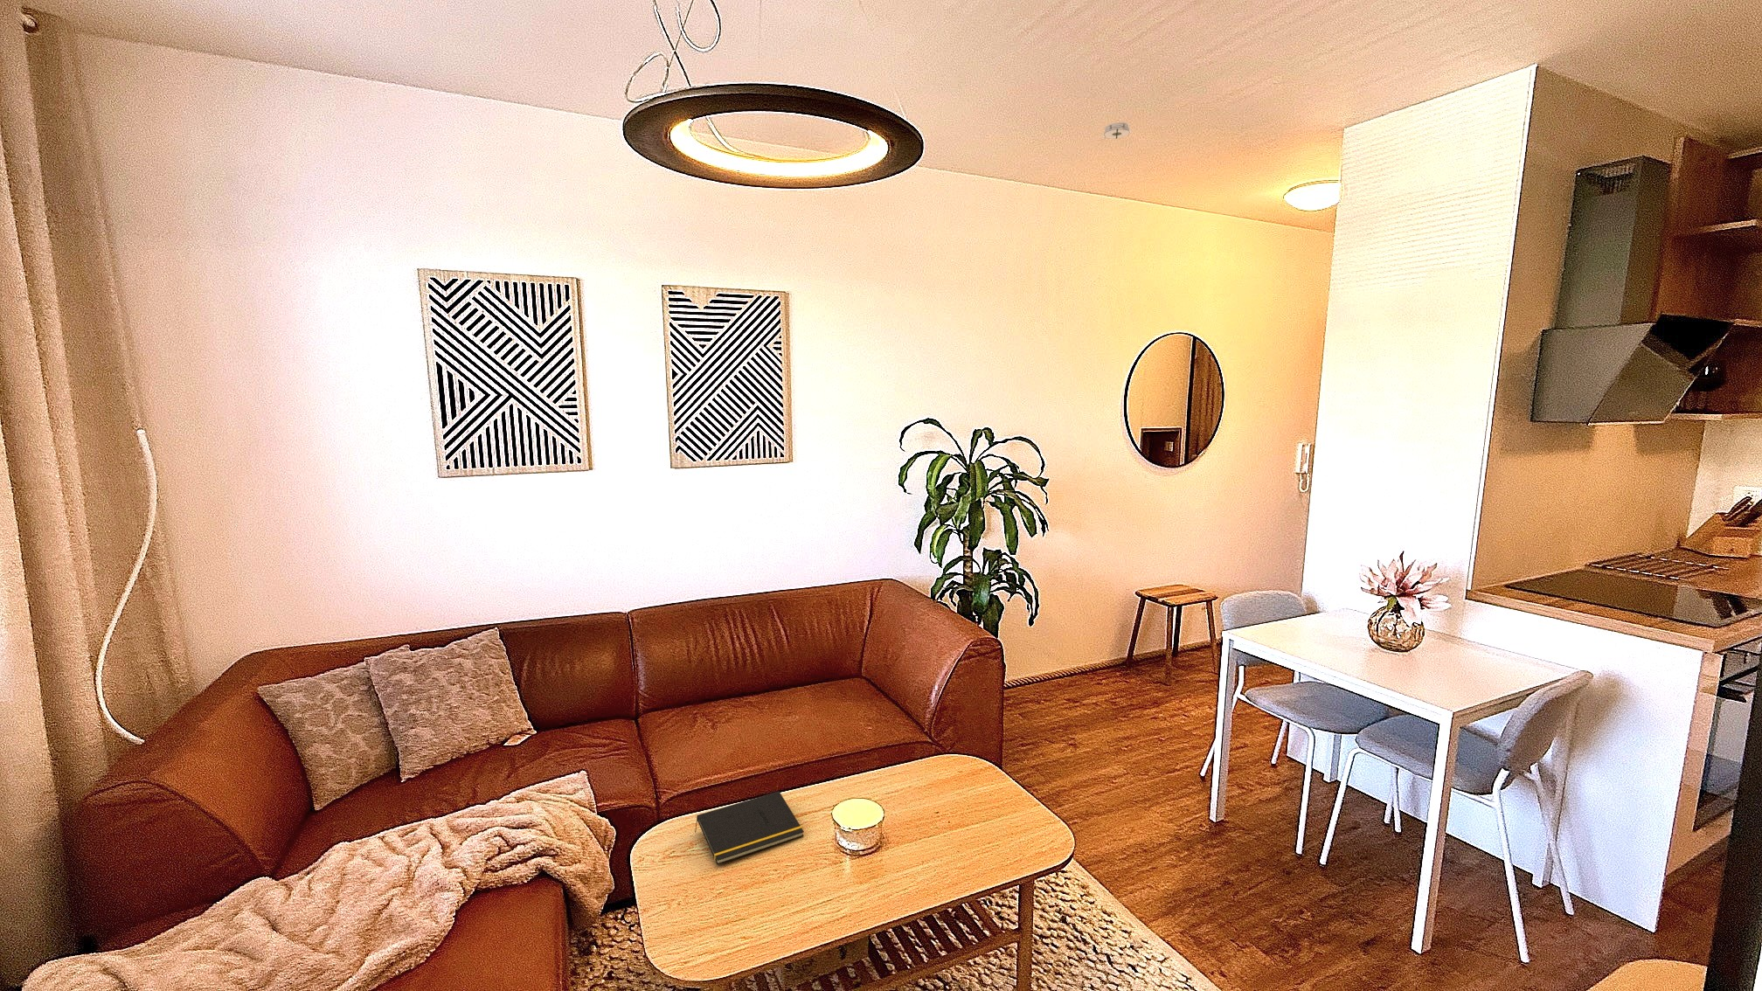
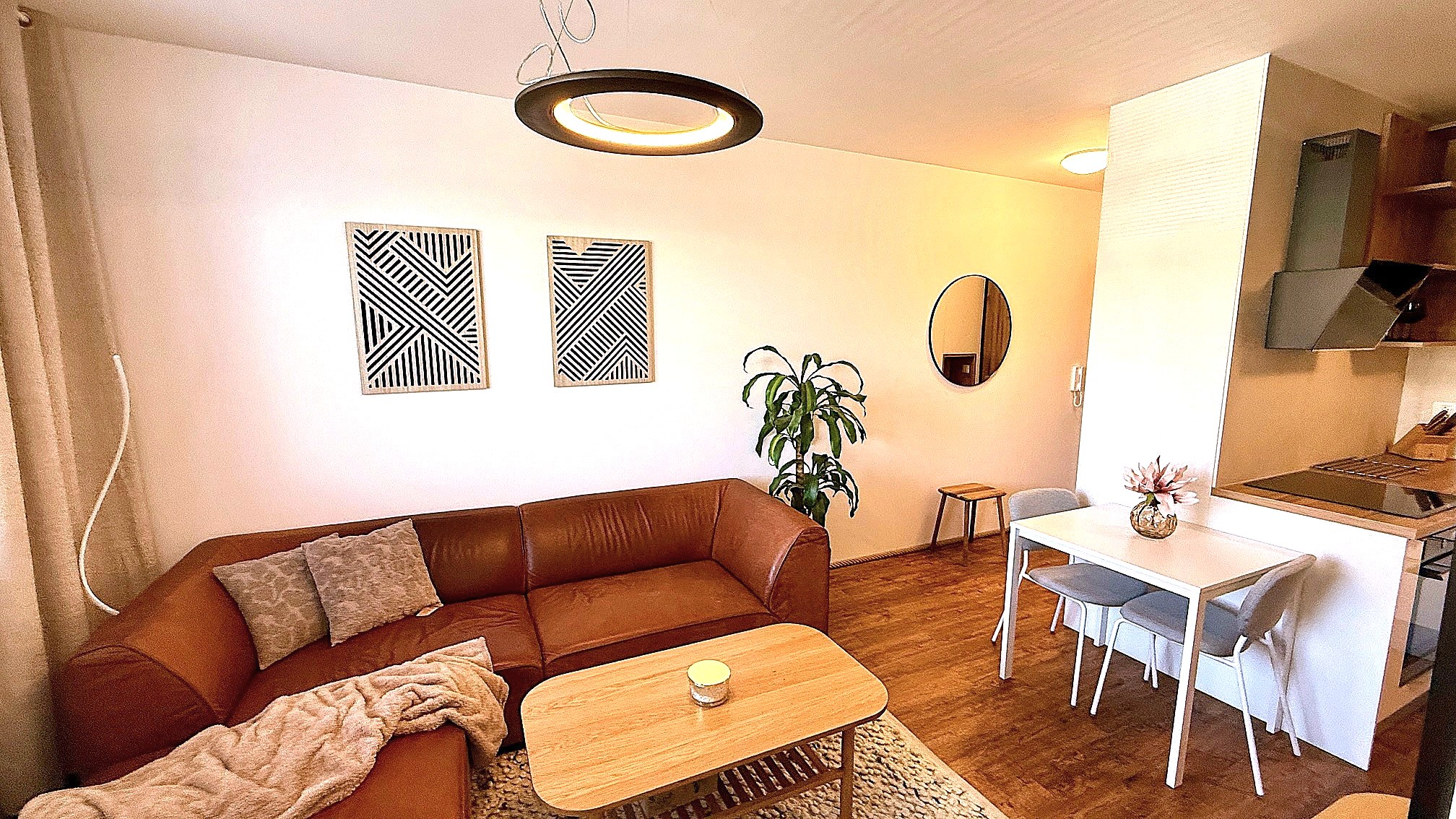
- notepad [693,791,805,866]
- smoke detector [1100,121,1133,142]
